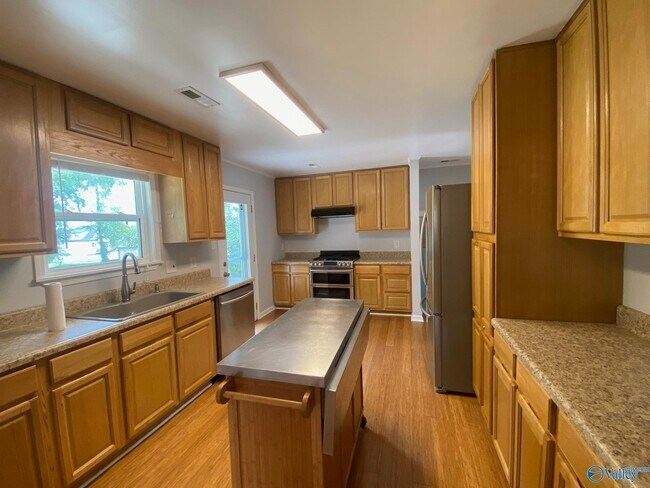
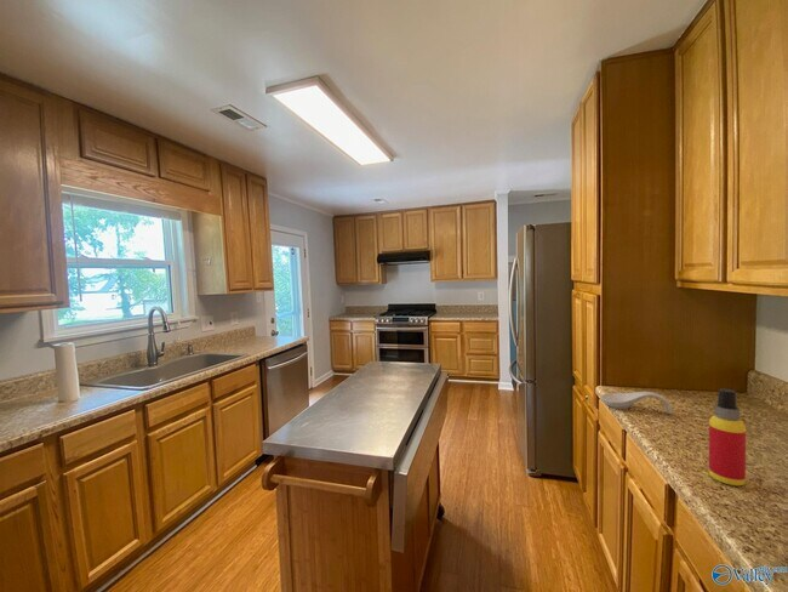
+ spray bottle [708,387,747,486]
+ spoon rest [600,391,673,415]
